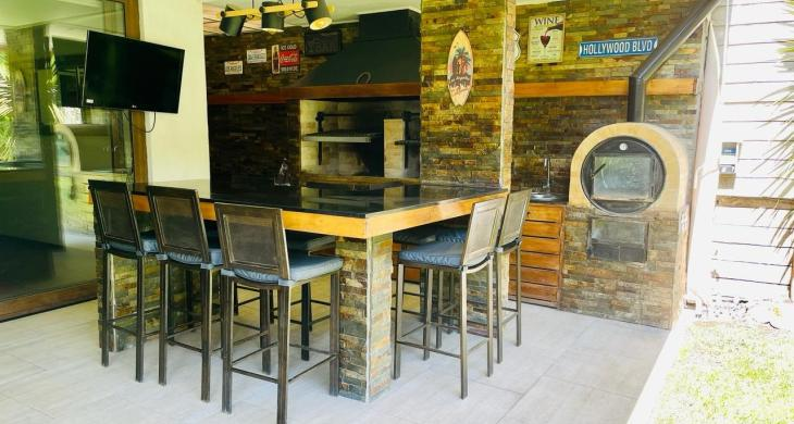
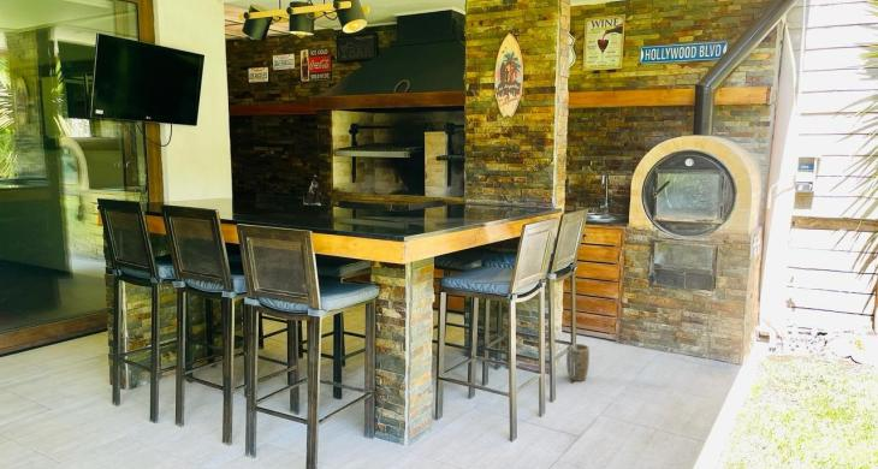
+ plant pot [565,343,591,382]
